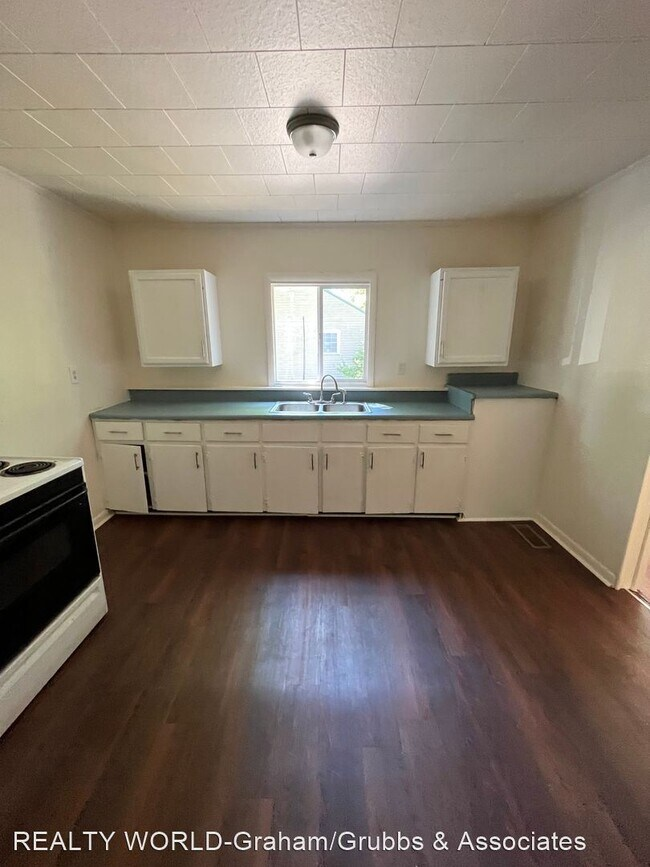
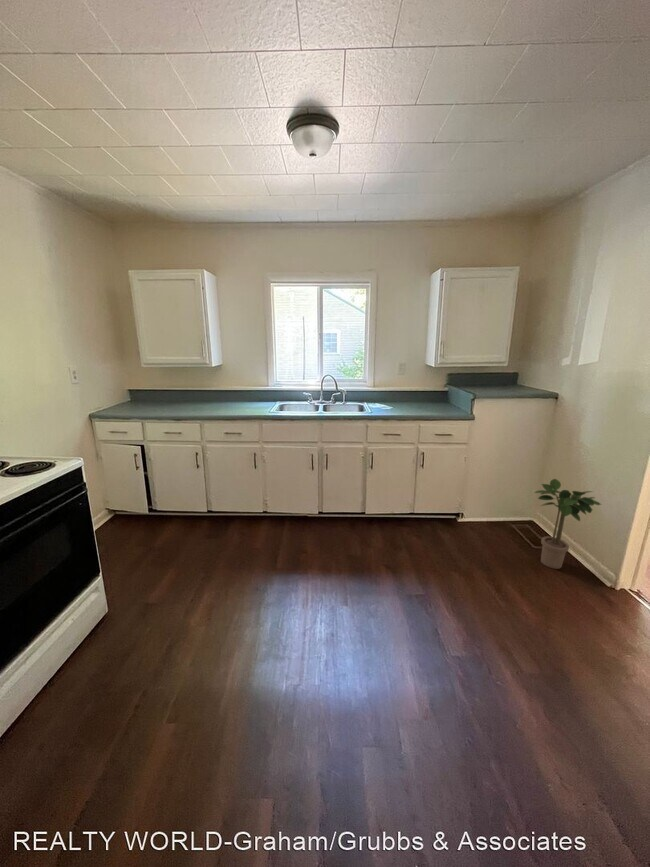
+ potted plant [533,478,602,570]
